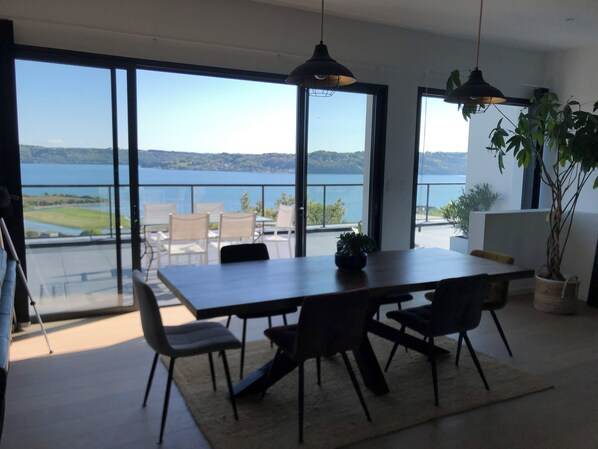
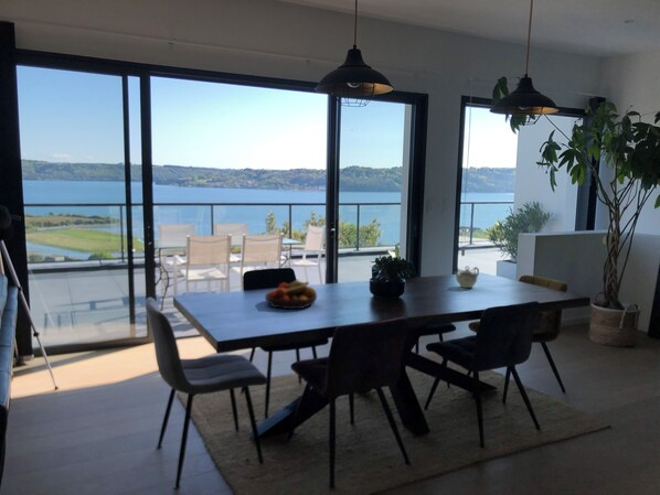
+ teapot [451,265,480,289]
+ fruit bowl [264,279,318,310]
